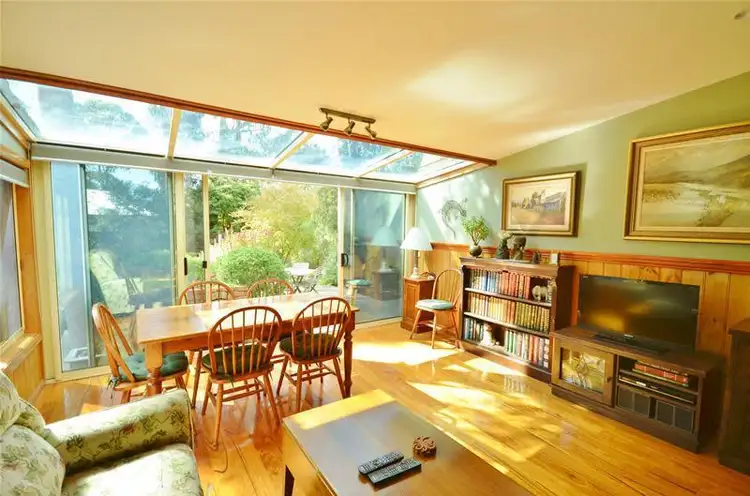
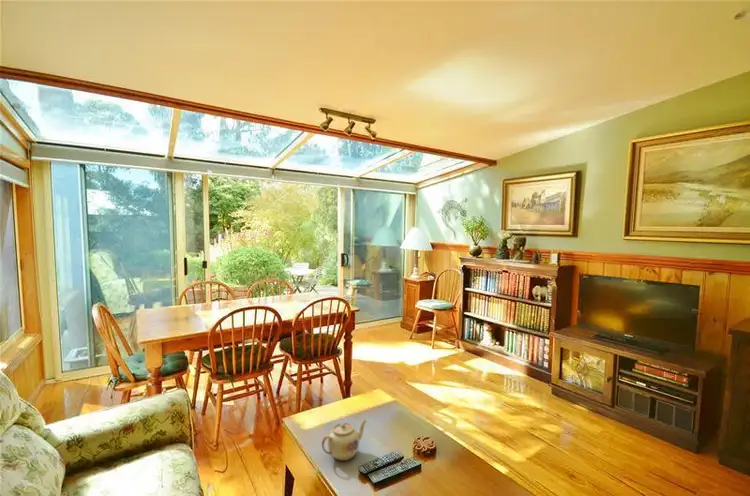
+ teapot [321,419,368,462]
